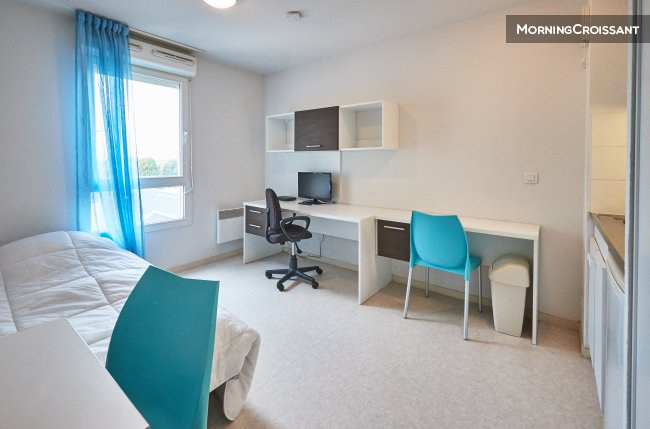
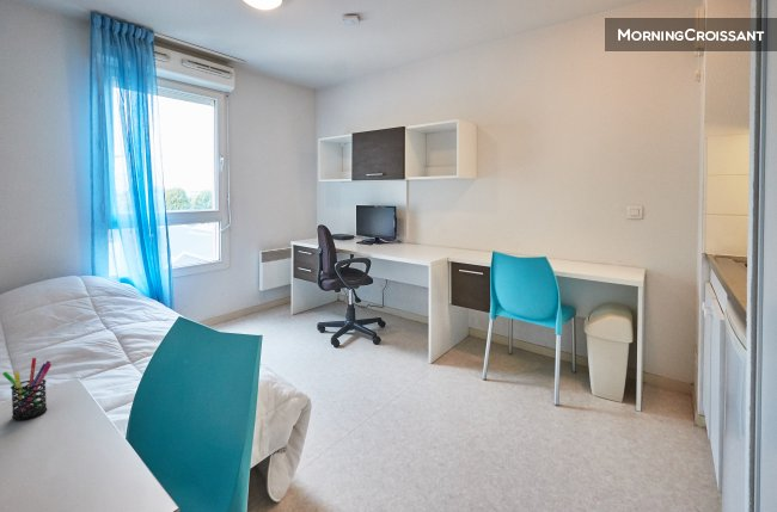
+ pen holder [1,357,53,420]
